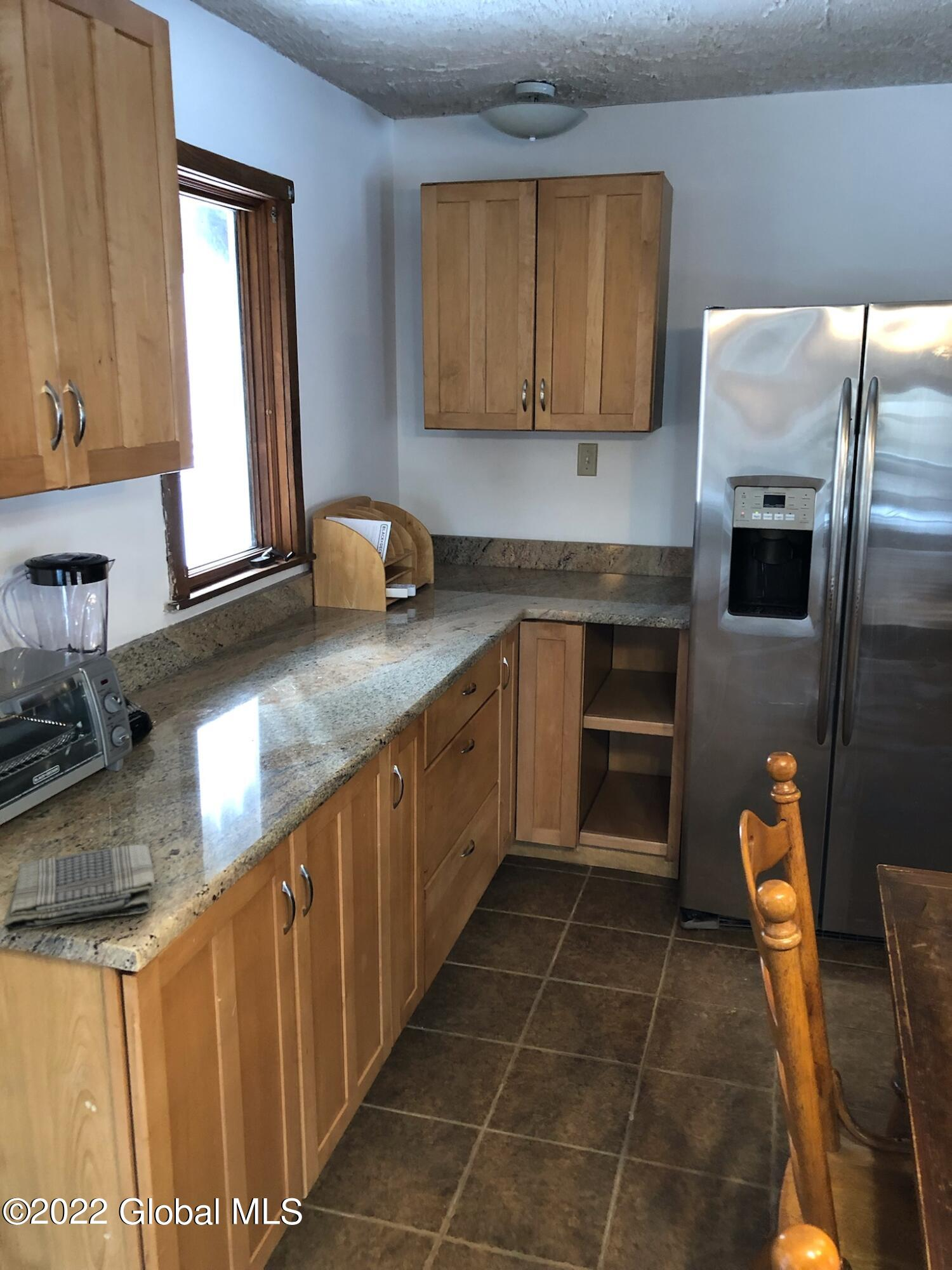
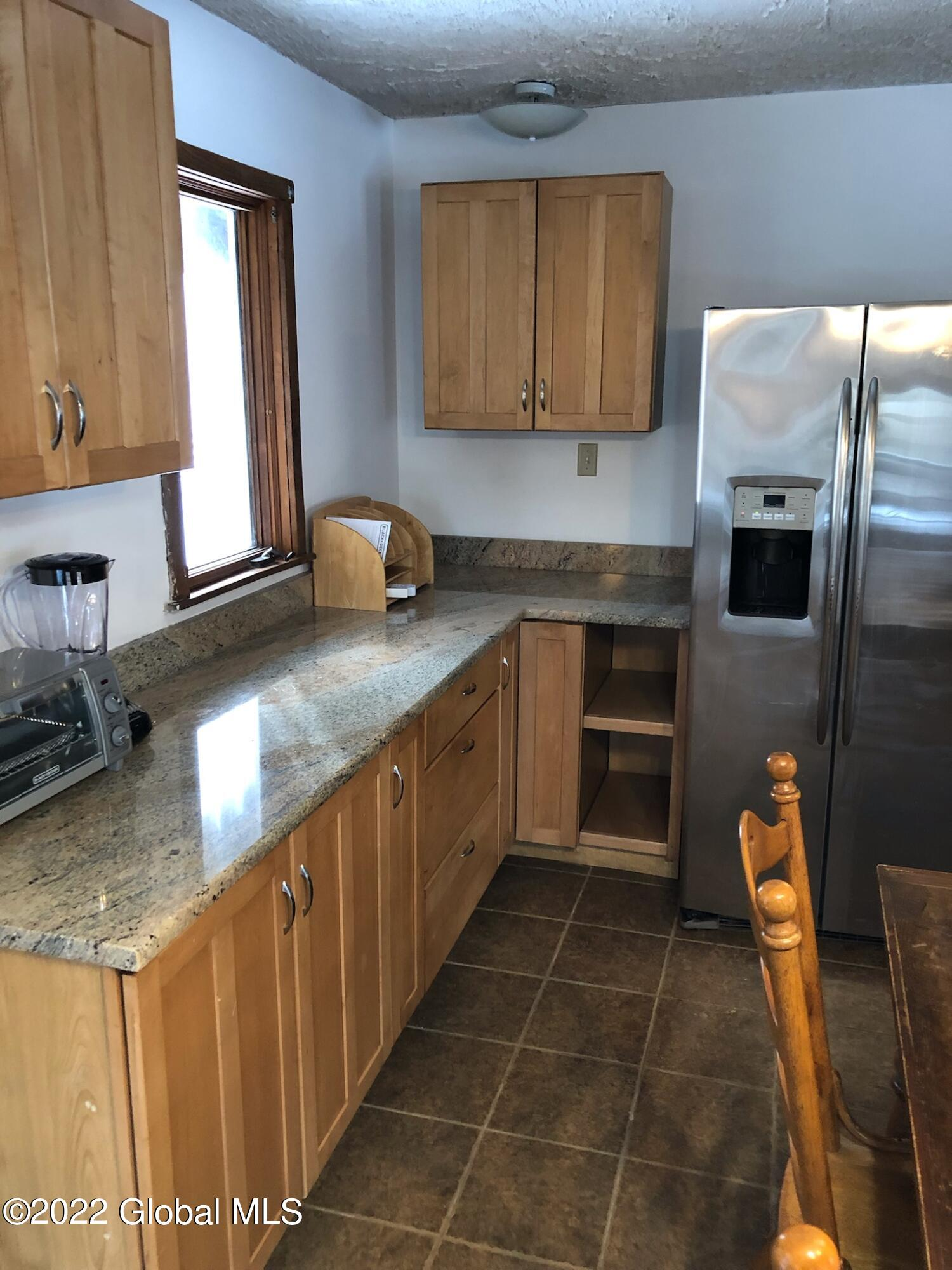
- dish towel [3,844,155,934]
